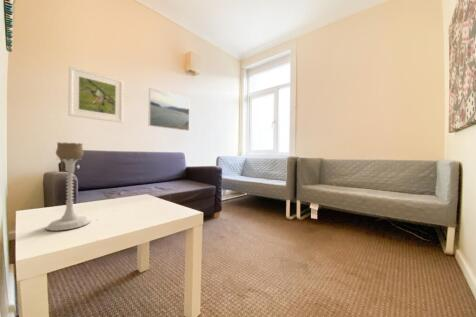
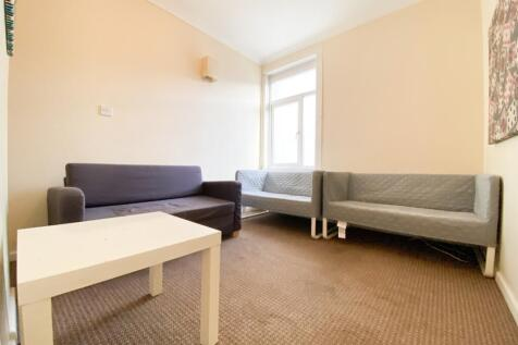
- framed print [67,65,124,124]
- candle holder [45,141,91,232]
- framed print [148,87,191,132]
